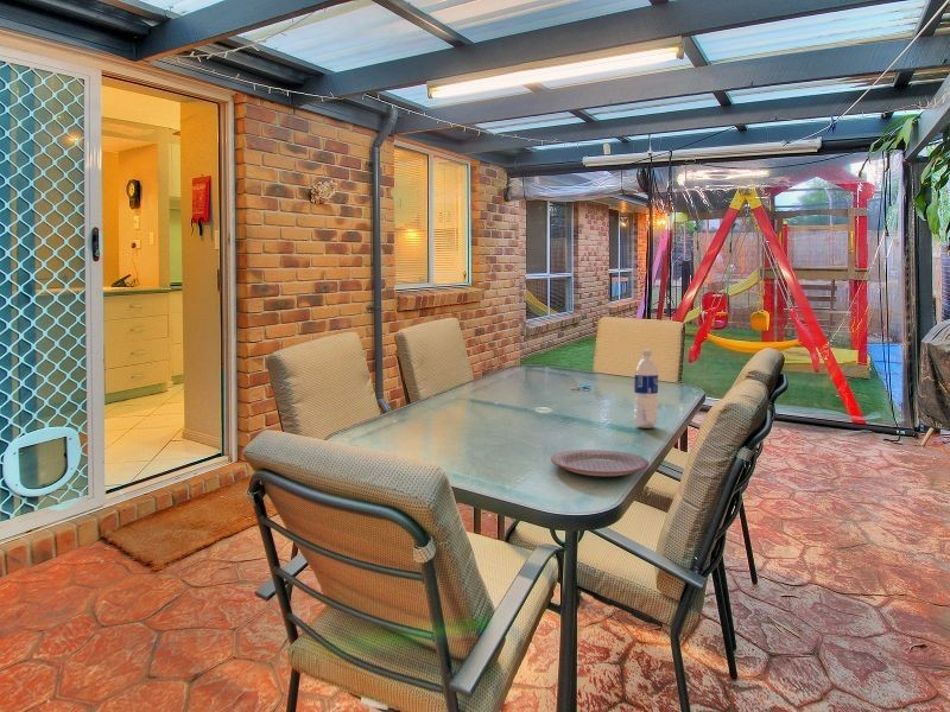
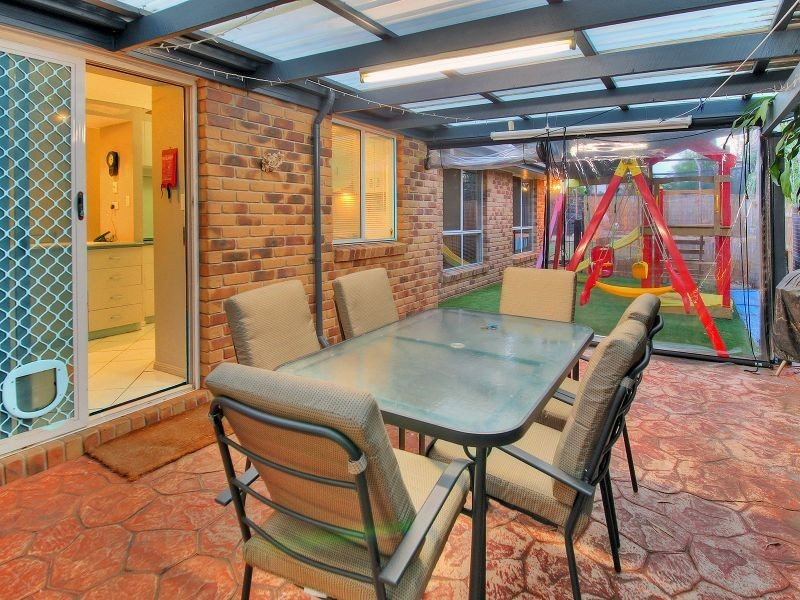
- water bottle [633,349,659,430]
- plate [550,449,651,477]
